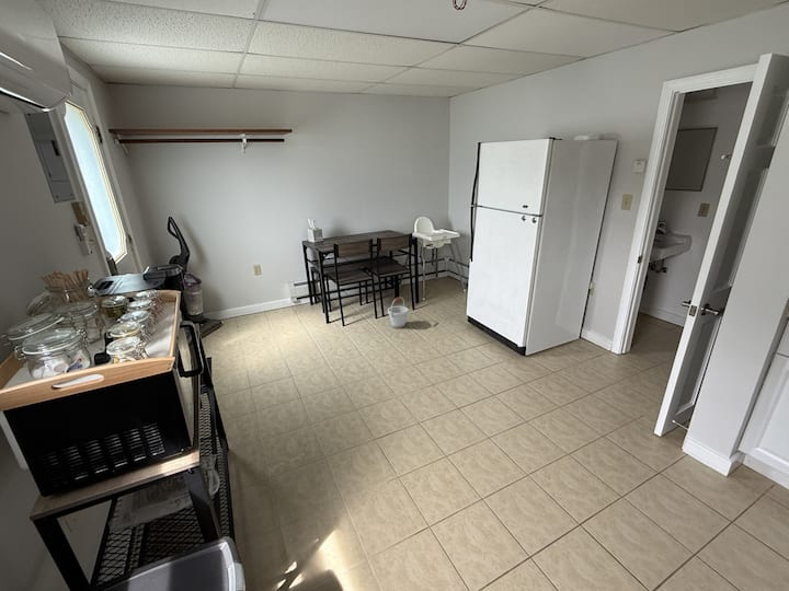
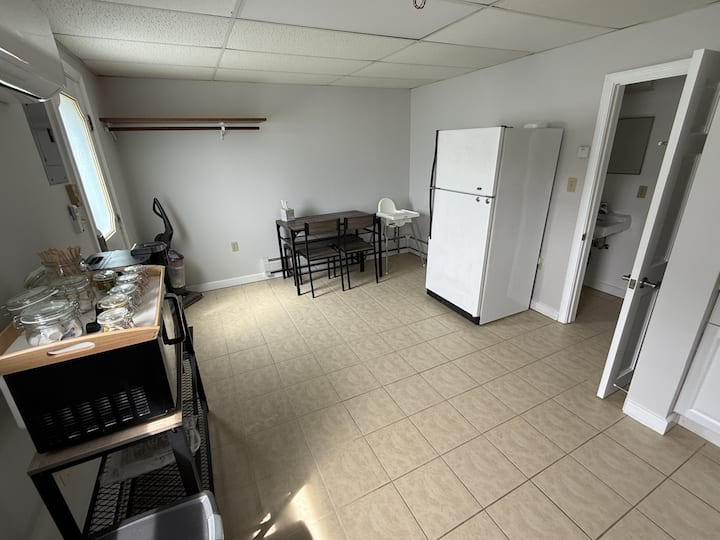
- bucket [387,296,410,329]
